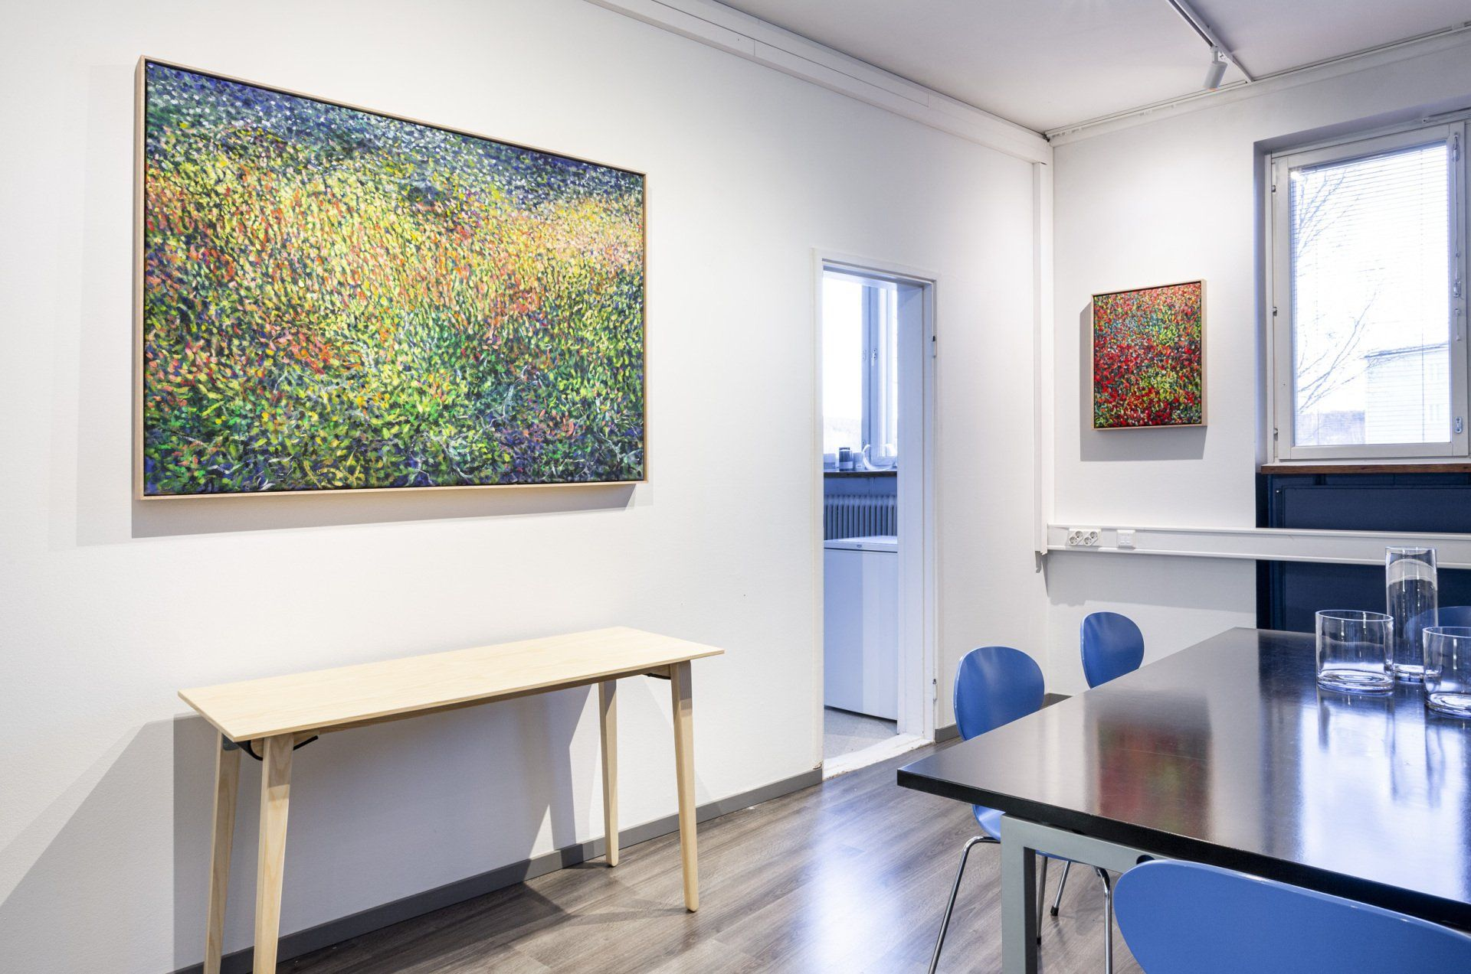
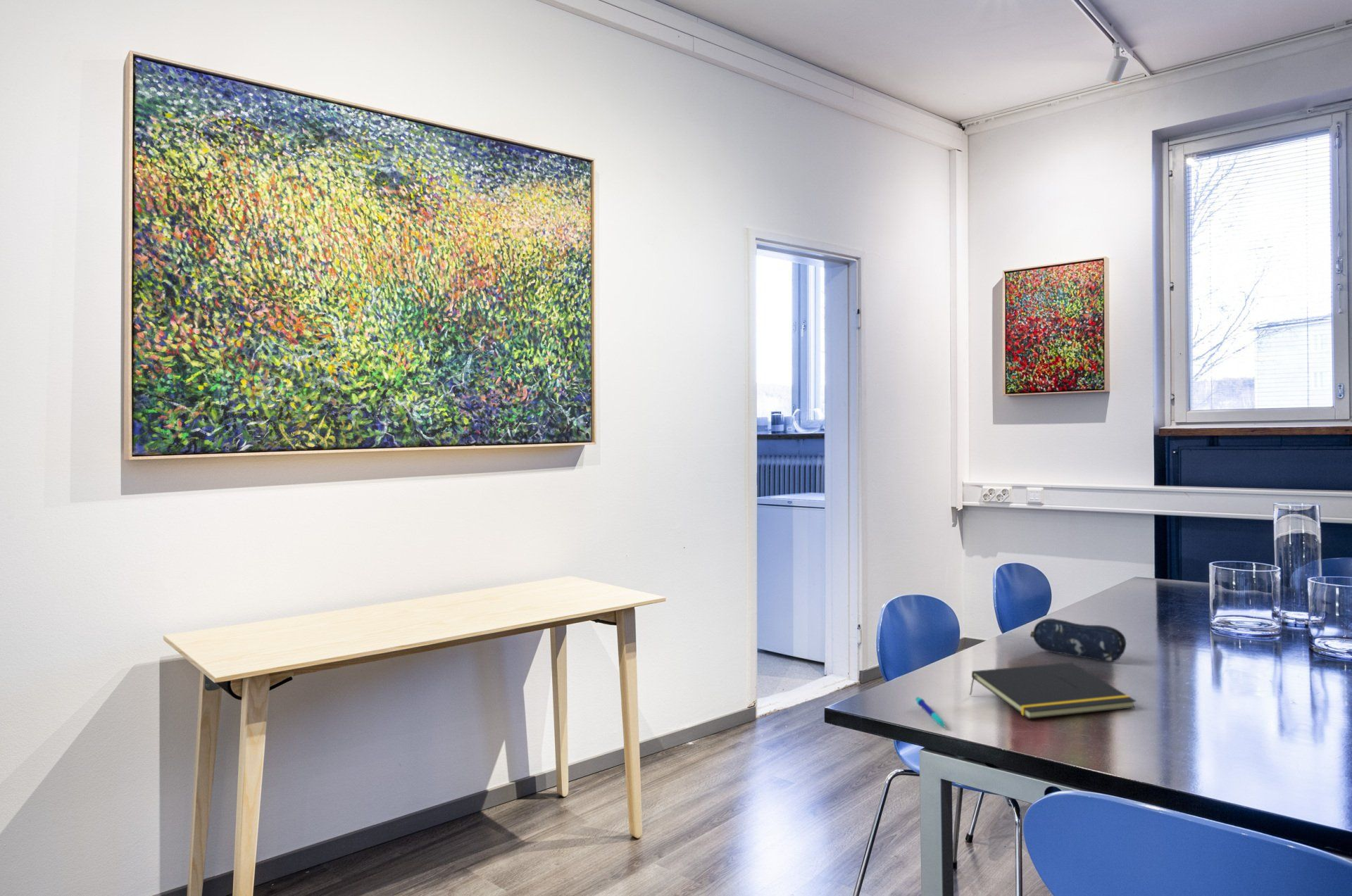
+ notepad [969,662,1137,719]
+ pen [915,696,946,728]
+ pencil case [1029,618,1127,662]
